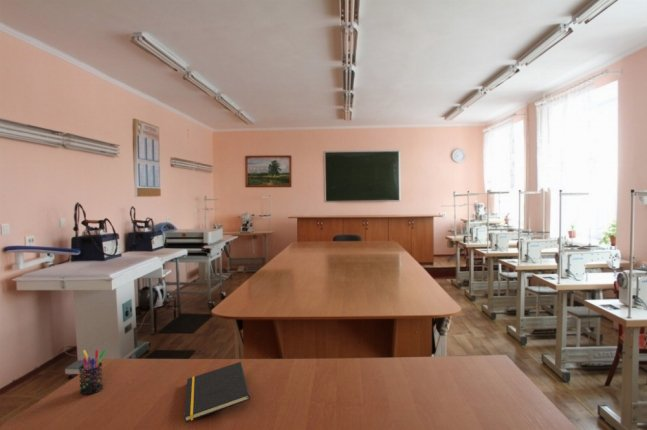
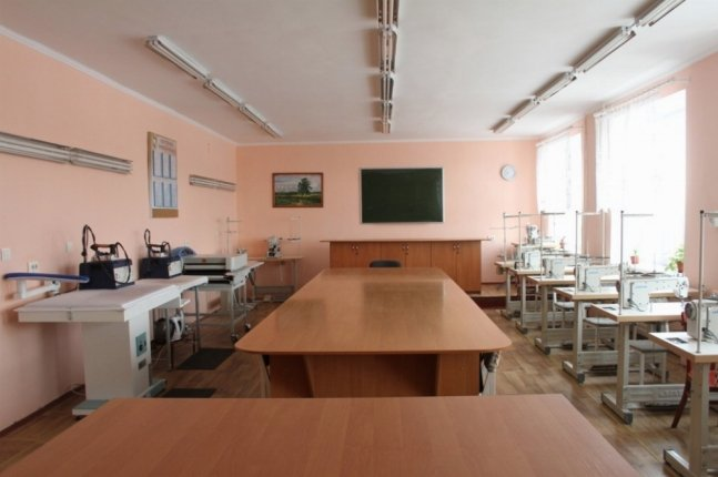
- pen holder [78,349,107,395]
- notepad [183,361,251,423]
